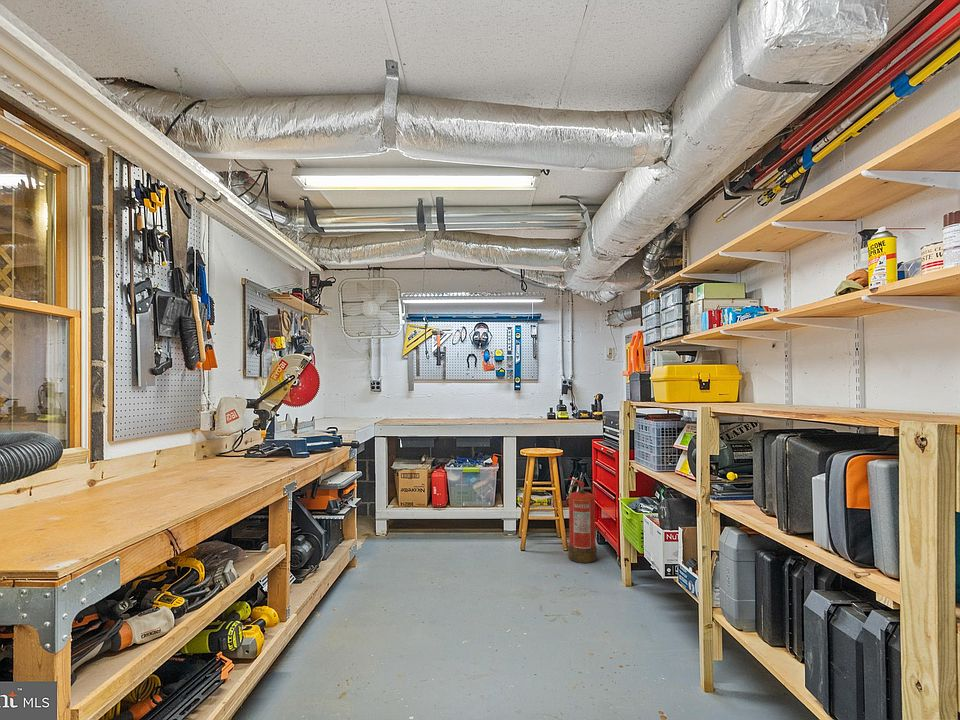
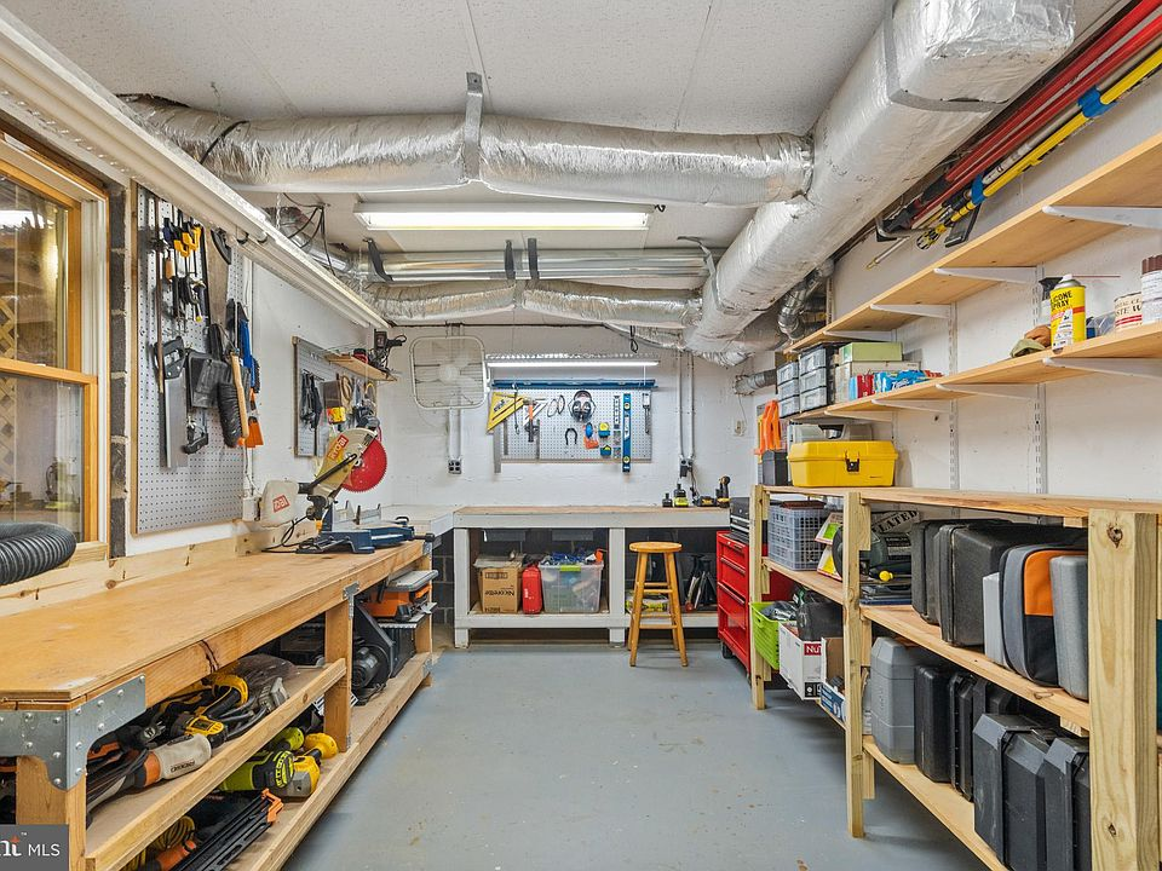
- fire extinguisher [567,477,598,564]
